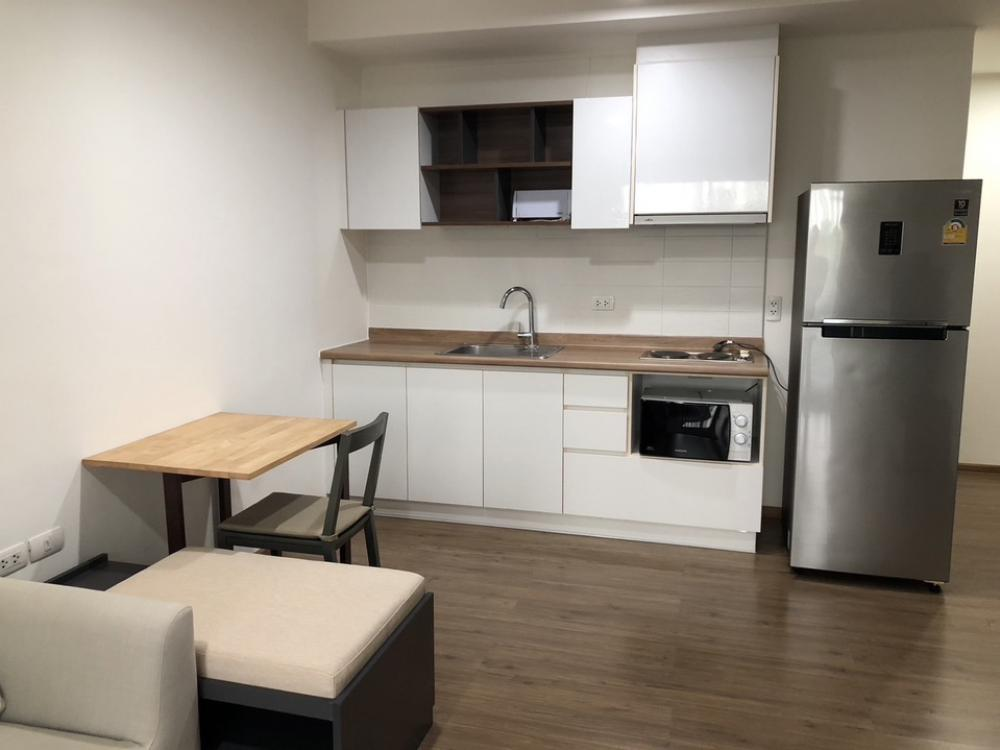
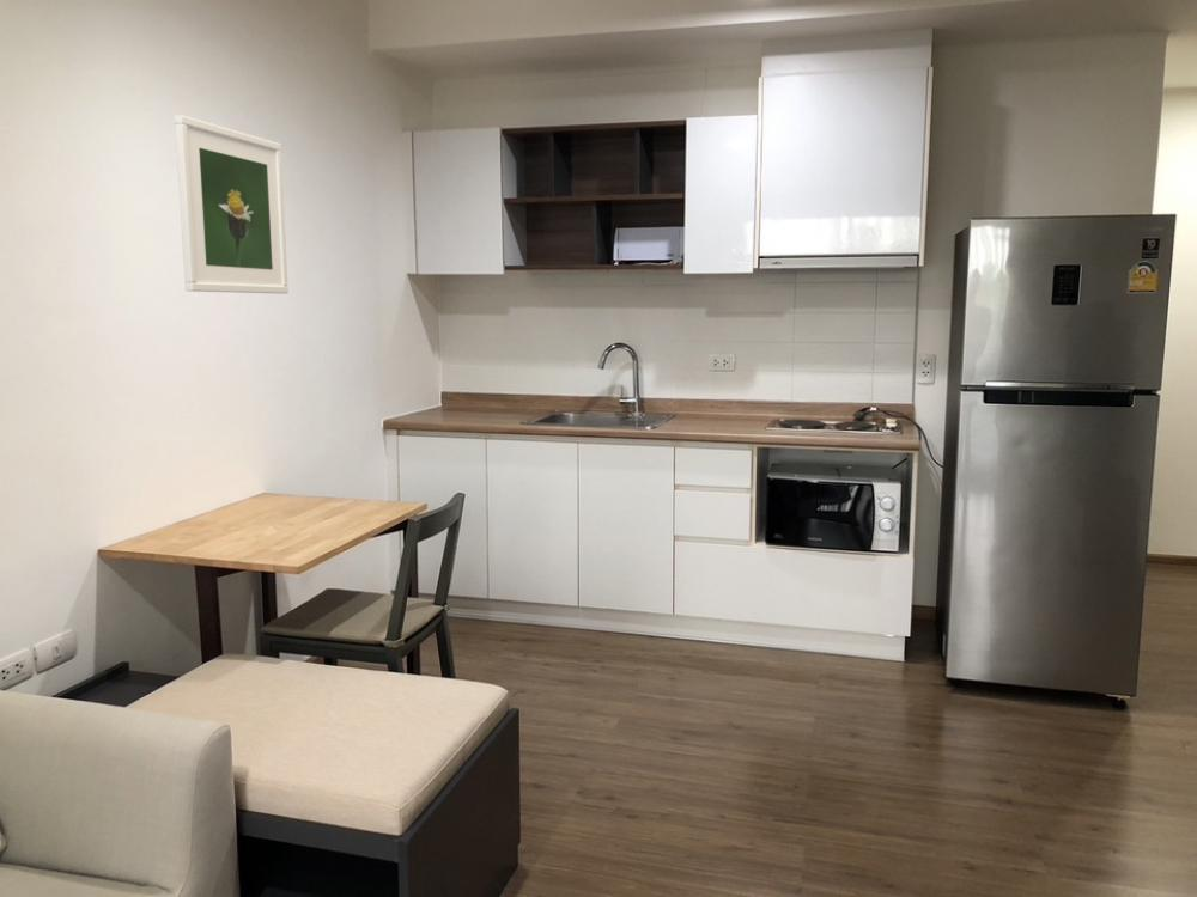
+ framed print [174,114,290,295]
